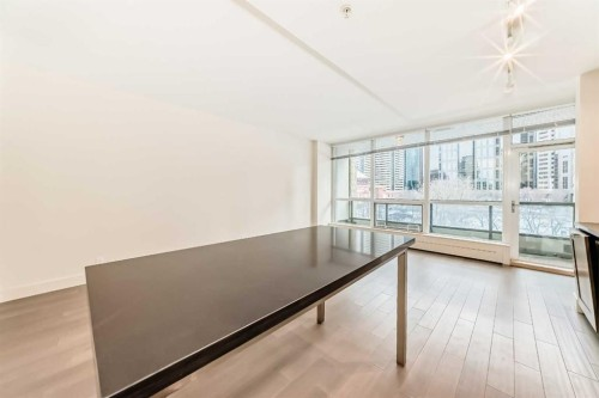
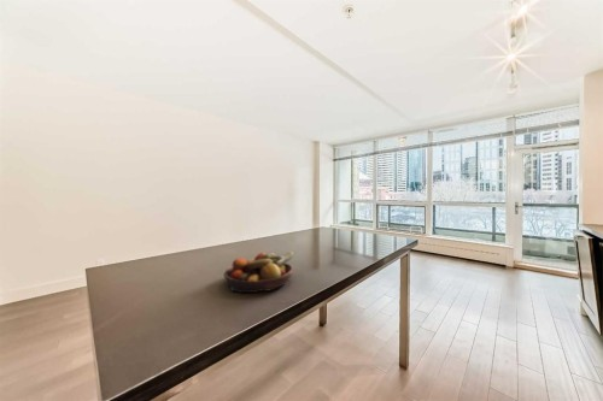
+ fruit bowl [223,250,295,294]
